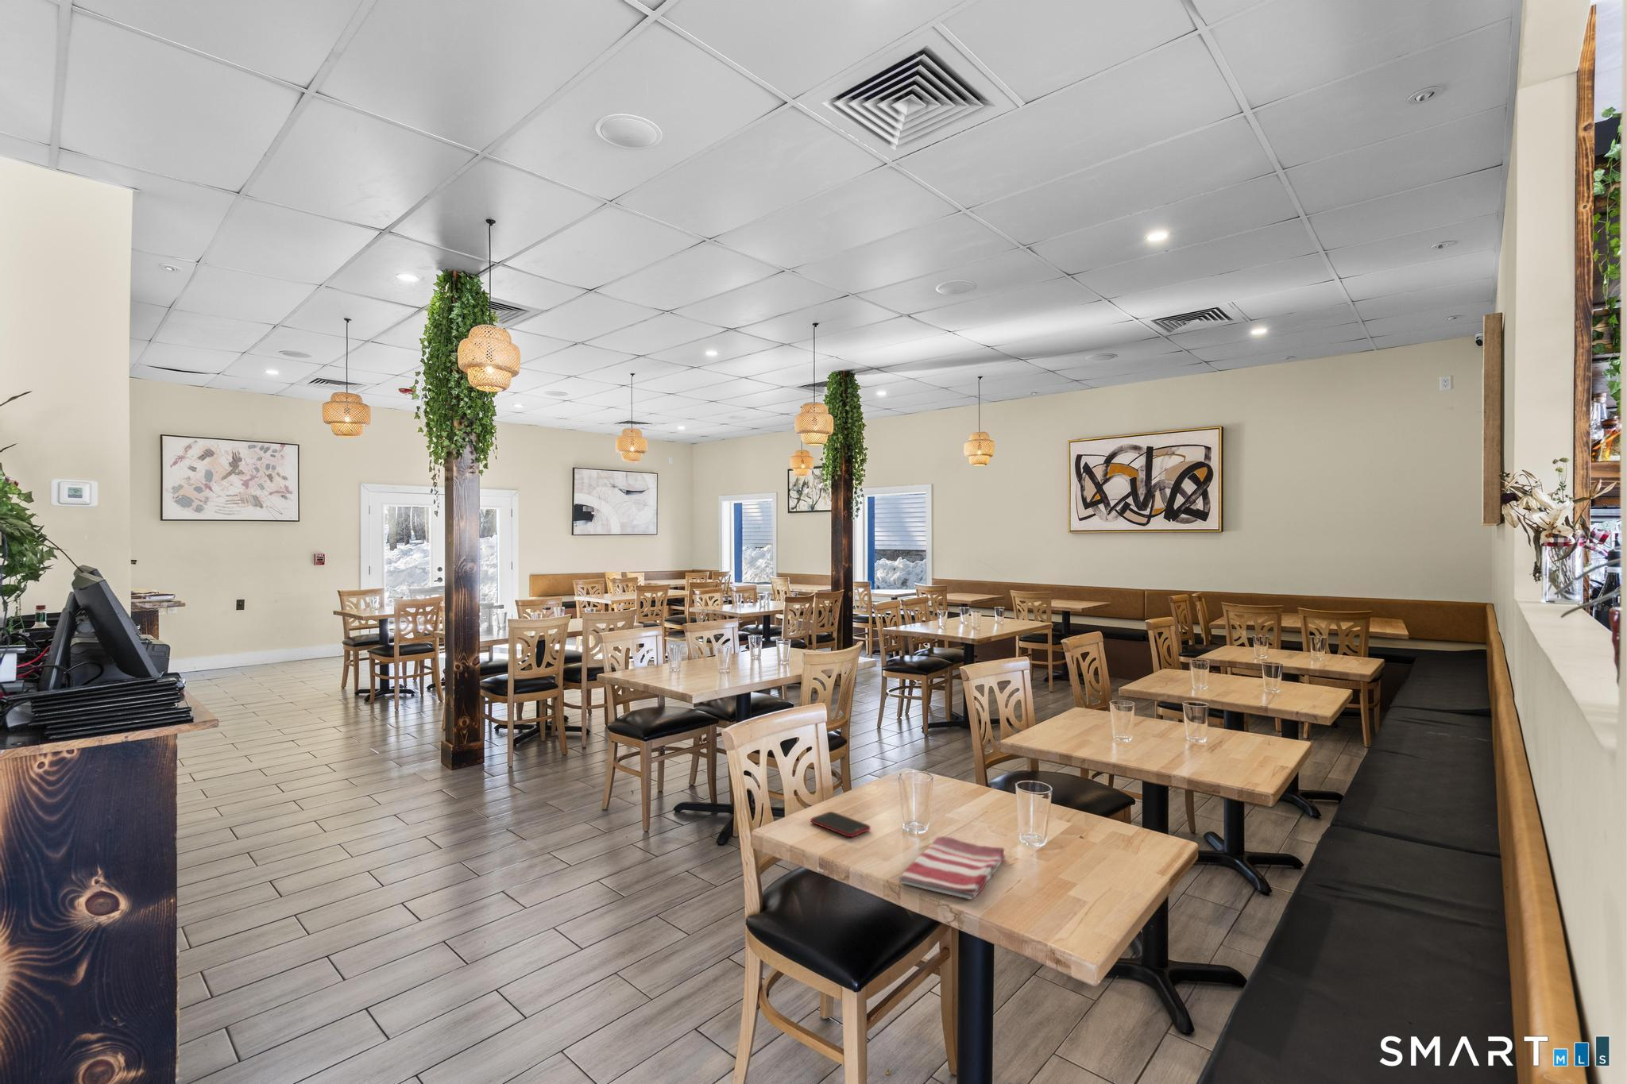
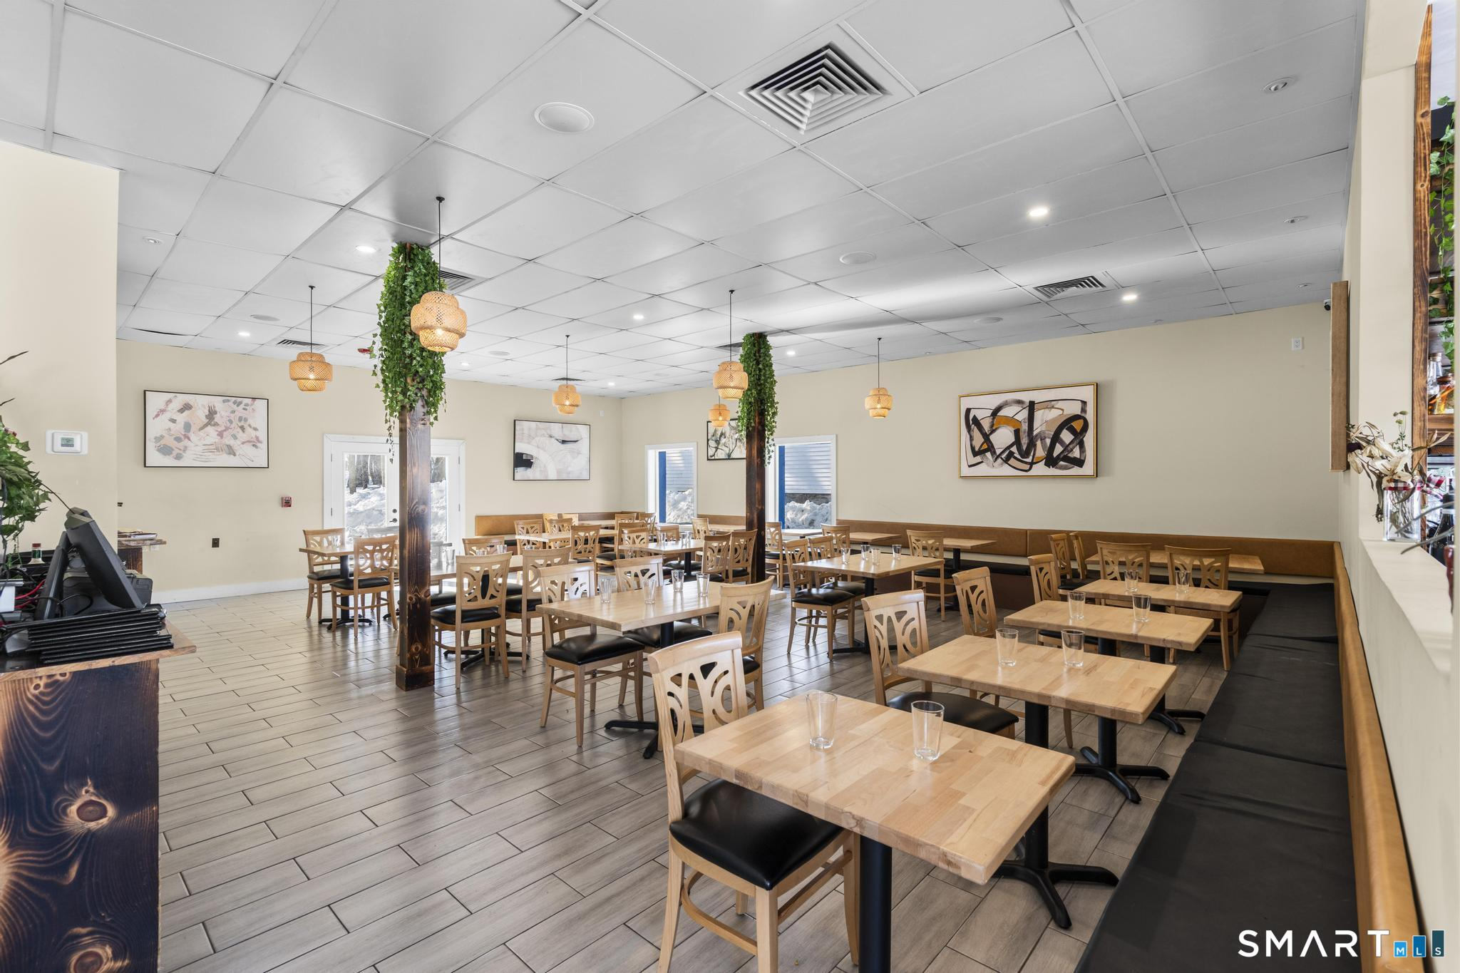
- cell phone [809,811,871,838]
- dish towel [898,836,1006,900]
